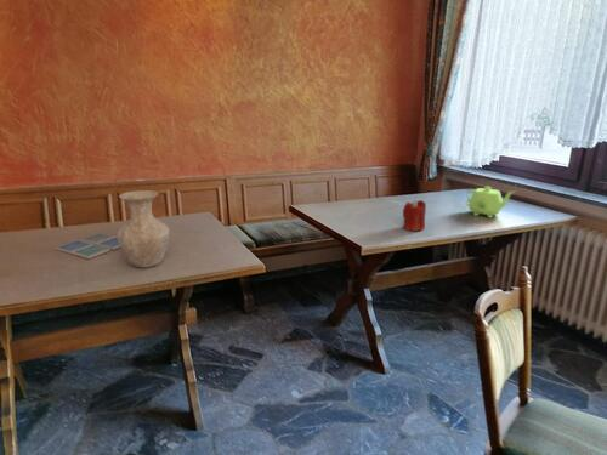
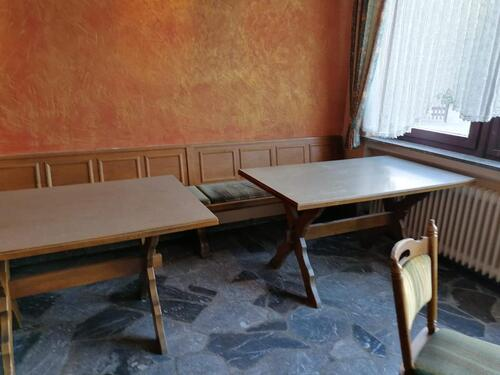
- vase [115,189,171,269]
- teapot [464,186,516,218]
- candle [402,198,427,232]
- drink coaster [55,232,121,260]
